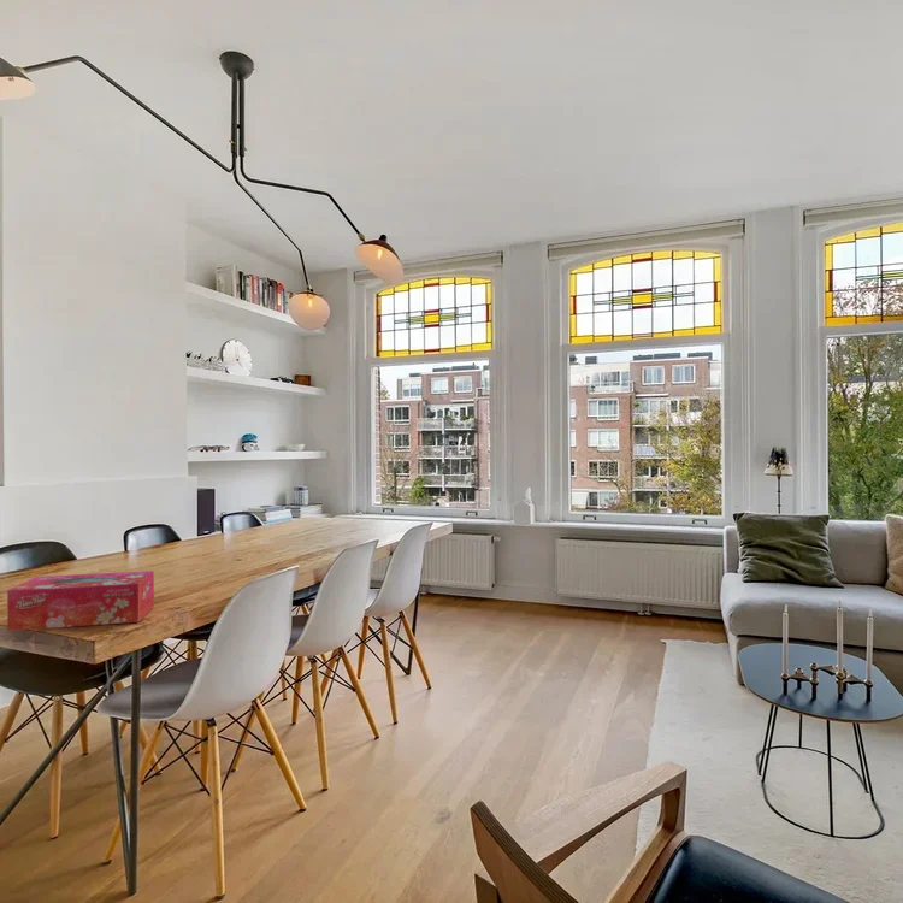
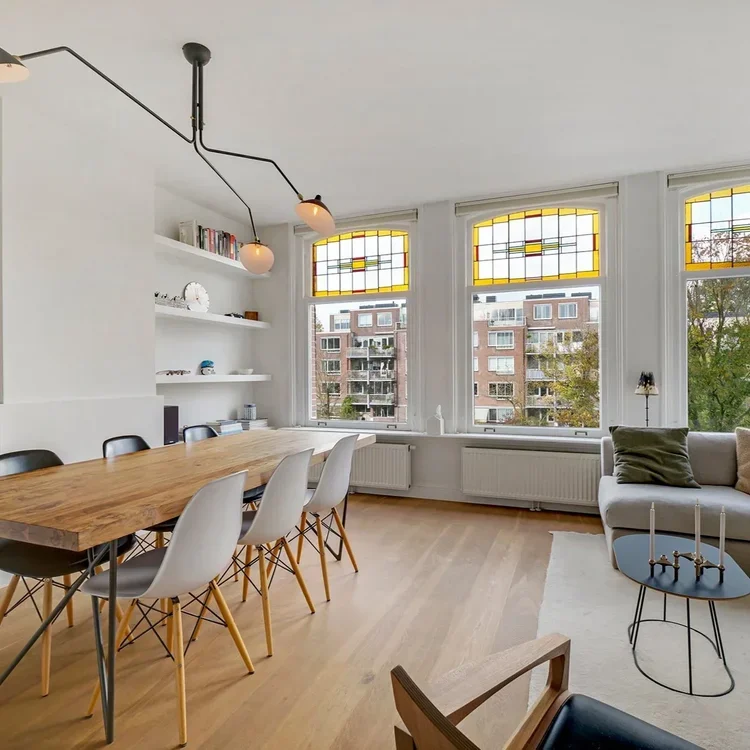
- tissue box [6,569,155,632]
